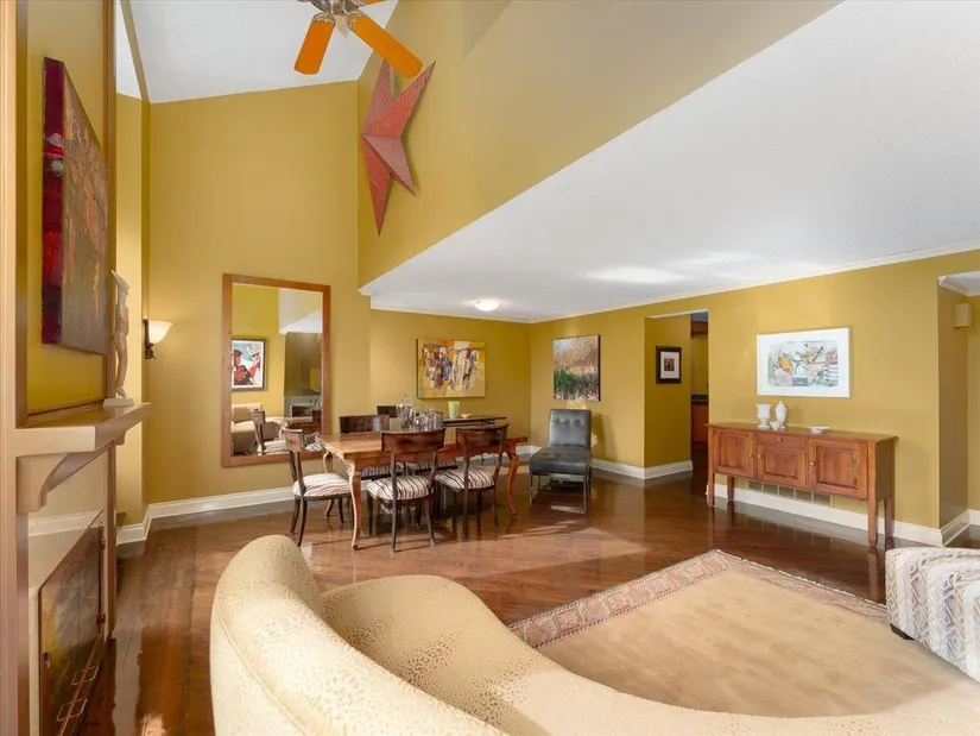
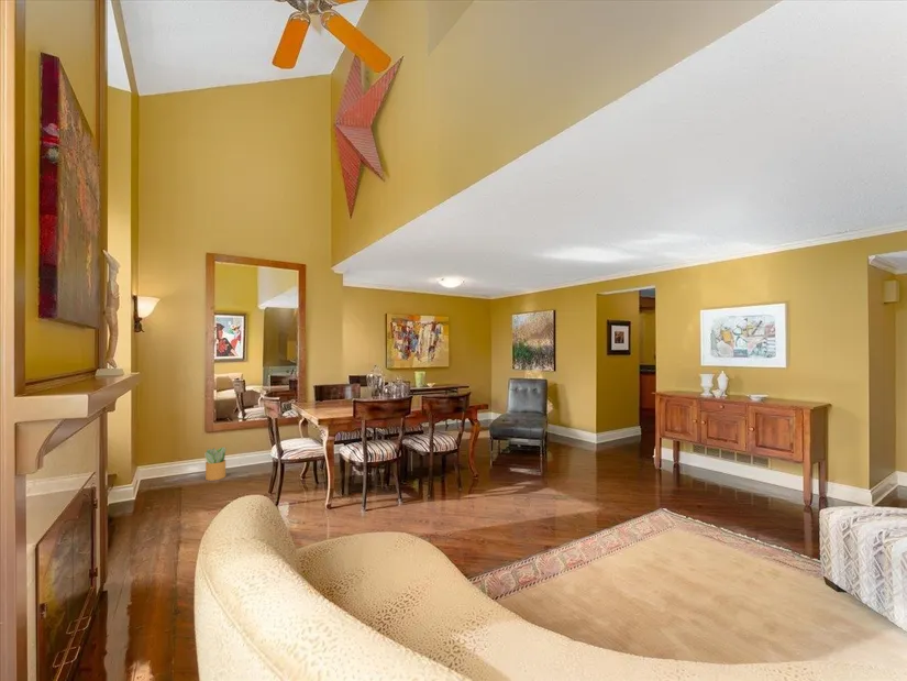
+ potted plant [202,446,228,482]
